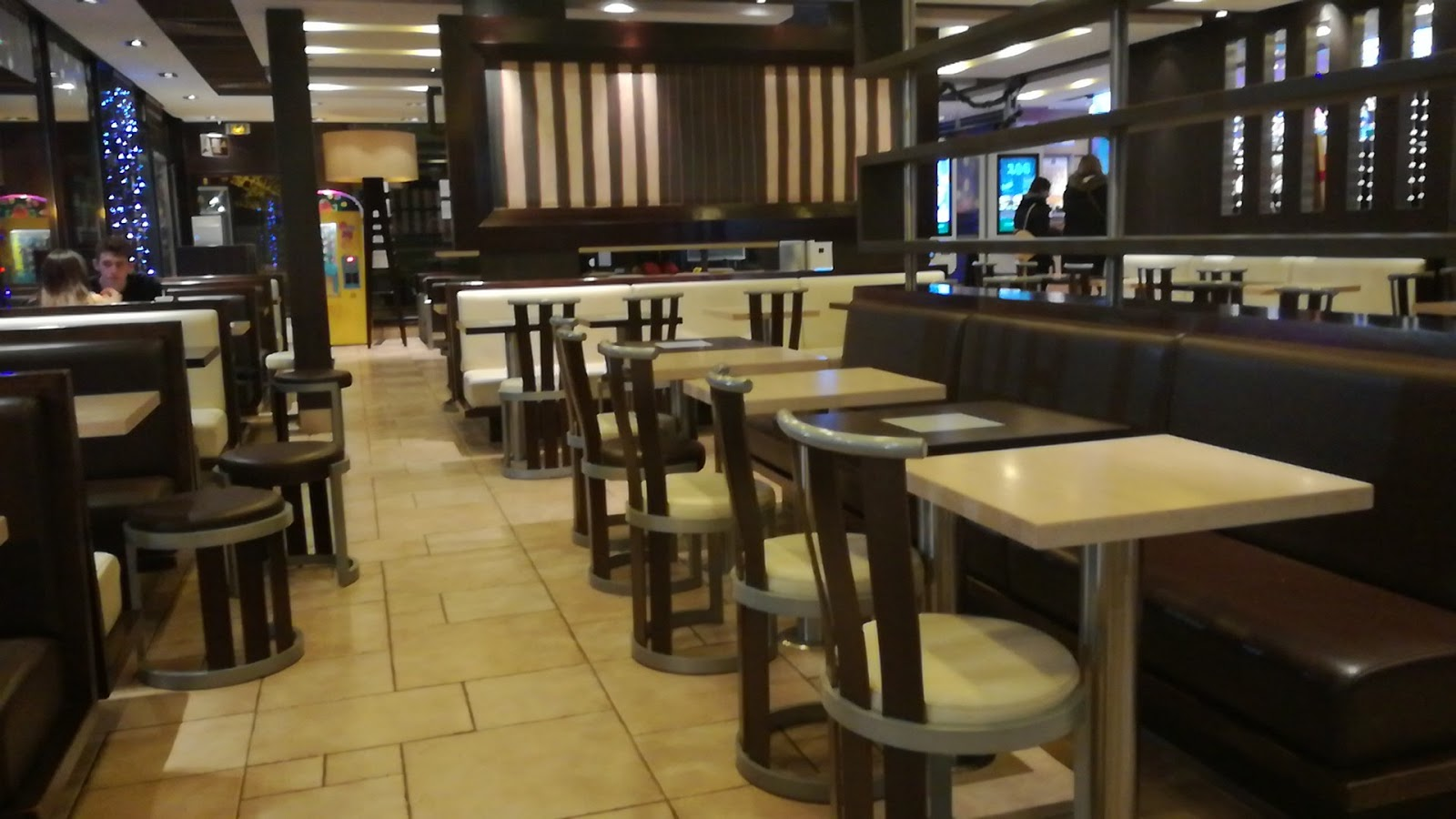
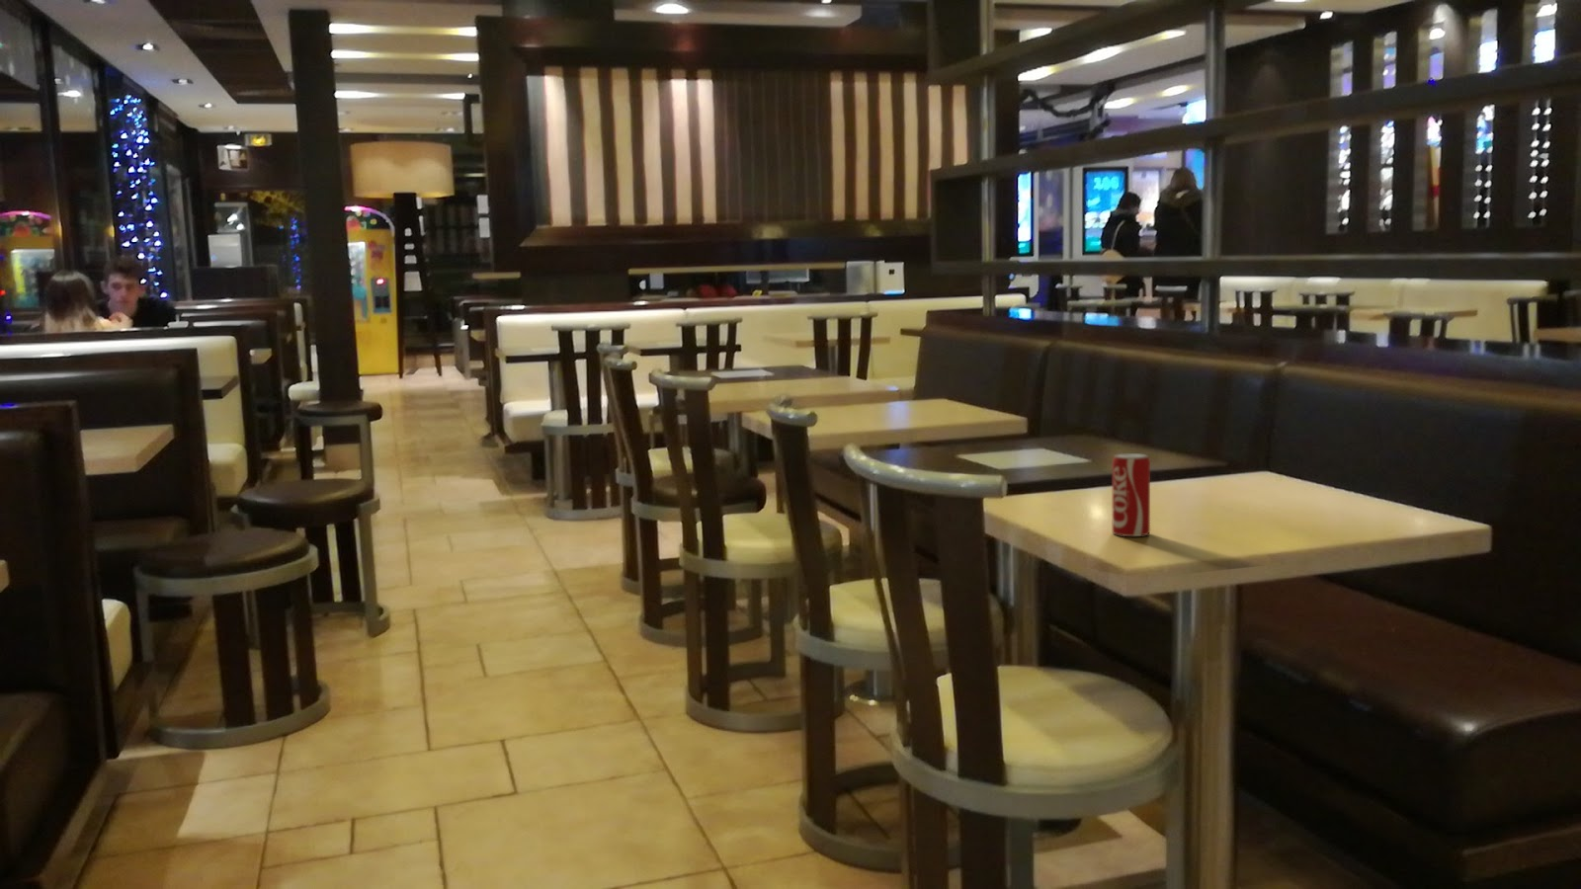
+ beverage can [1112,453,1151,537]
